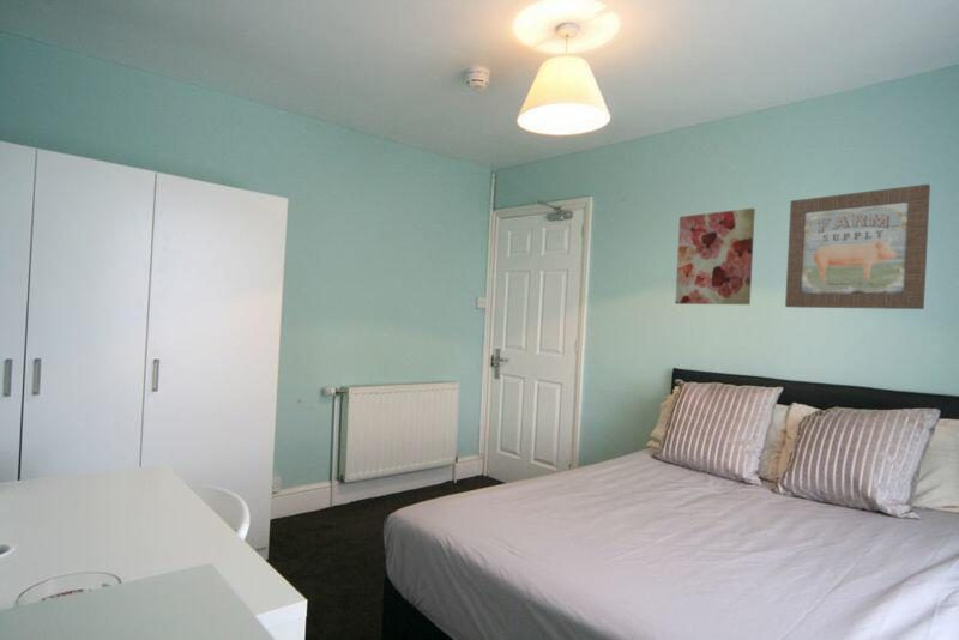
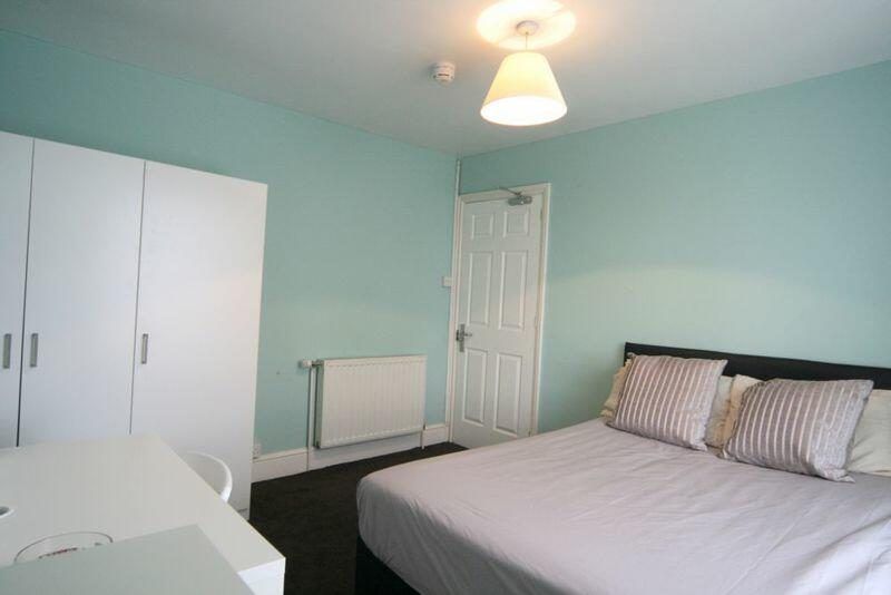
- wall art [674,207,756,306]
- wall art [784,183,931,310]
